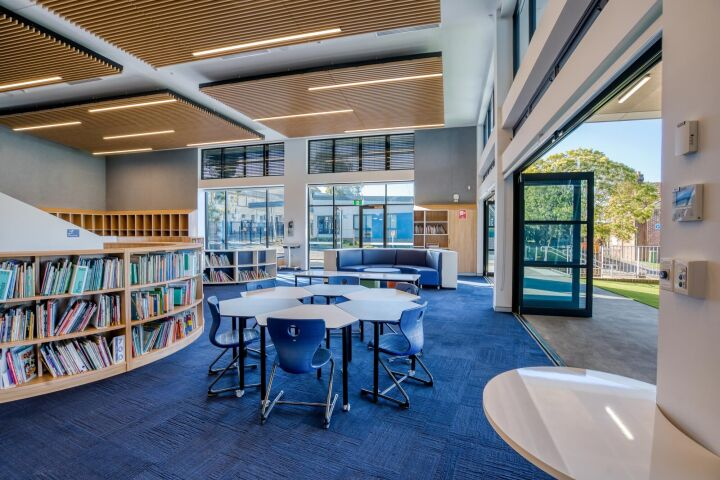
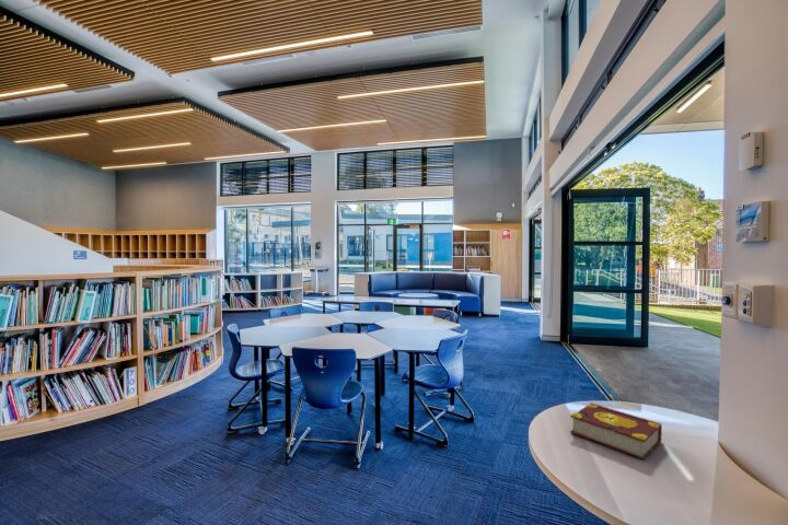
+ book [569,401,663,460]
